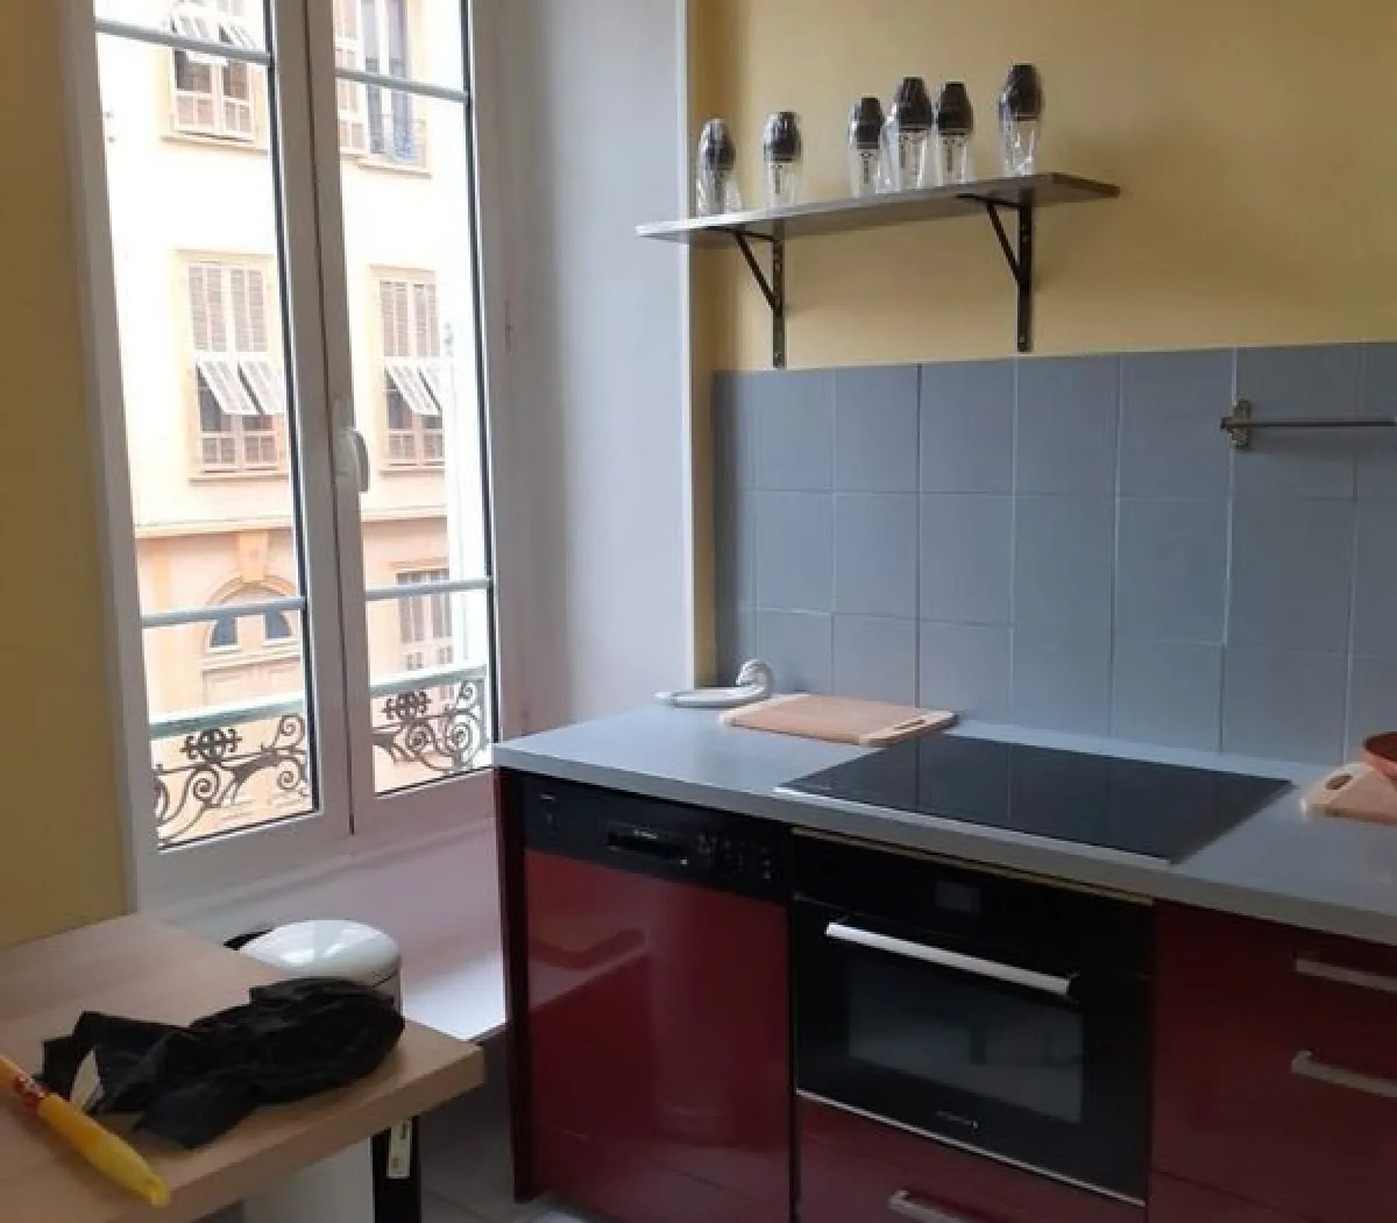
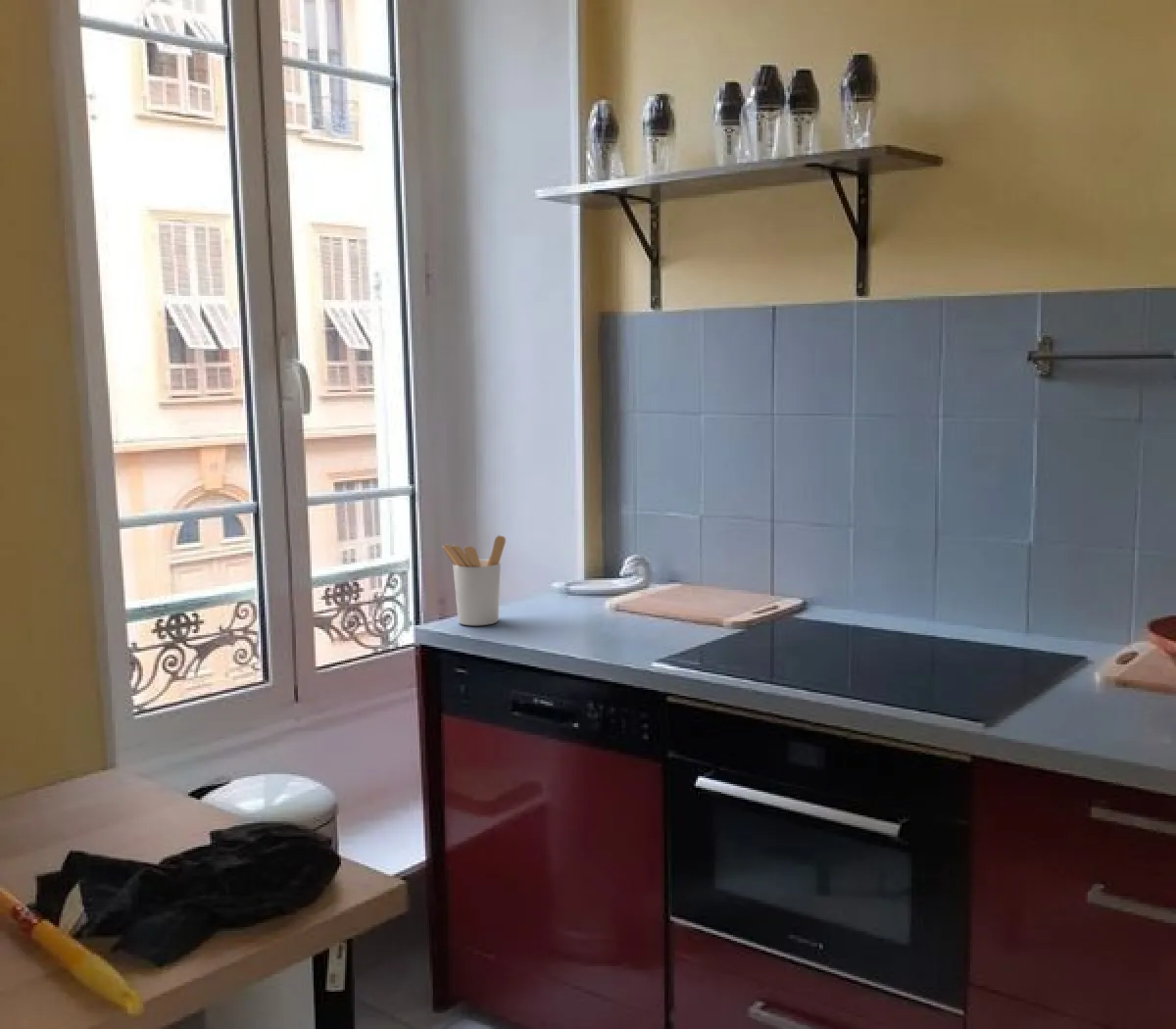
+ utensil holder [441,534,507,626]
